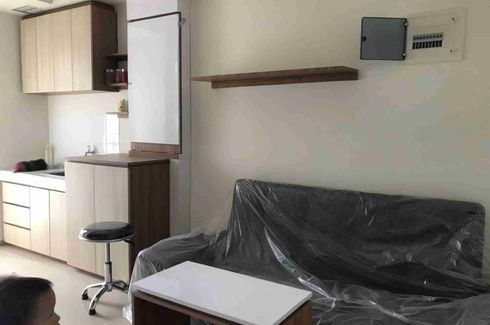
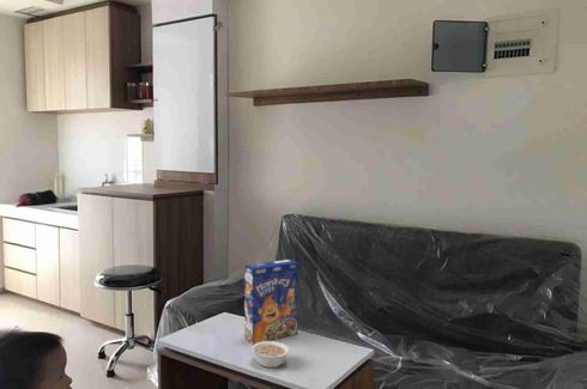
+ cereal box [243,259,299,346]
+ legume [250,340,290,369]
